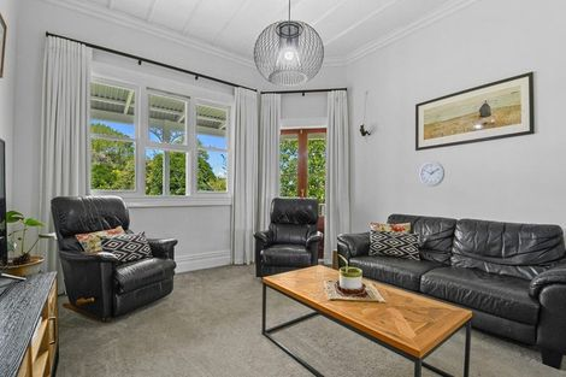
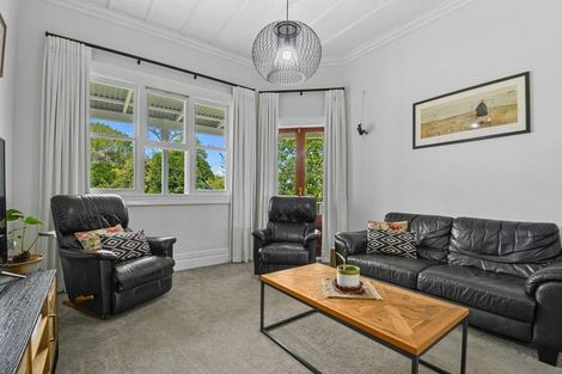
- wall clock [418,160,446,188]
